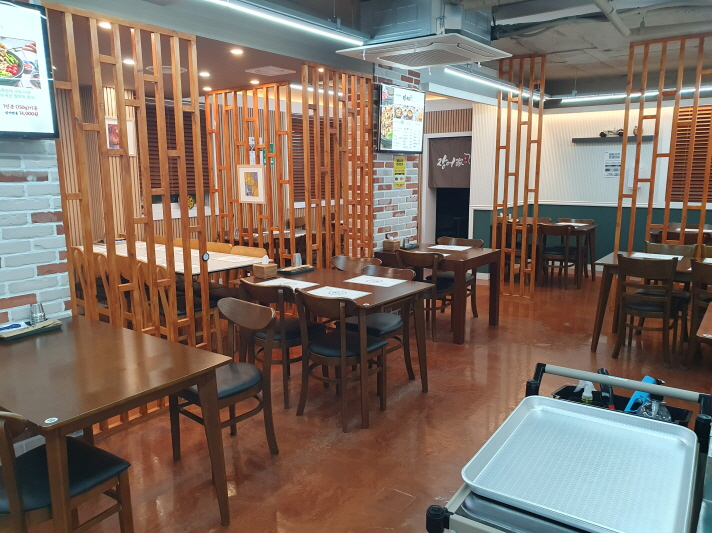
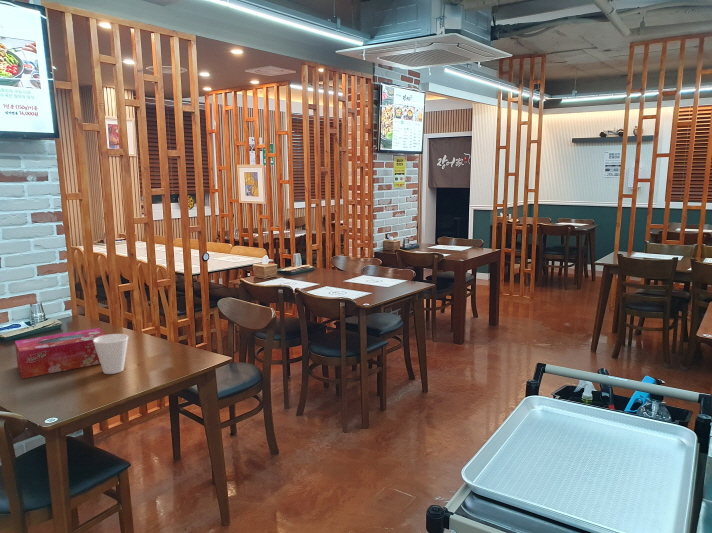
+ tissue box [14,327,107,380]
+ cup [93,333,129,375]
